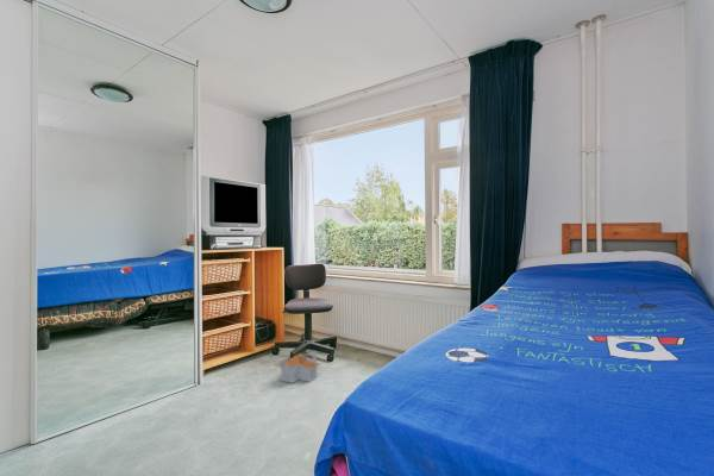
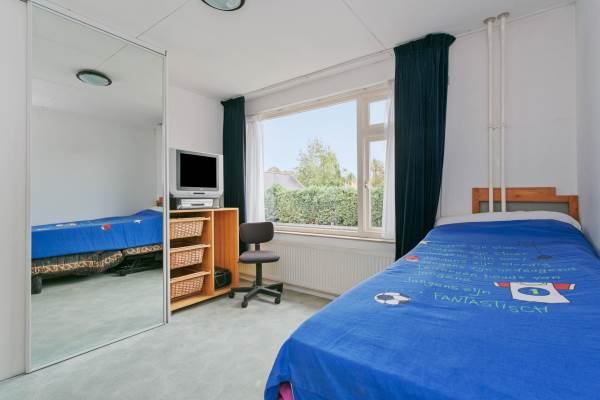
- toy house [277,350,321,384]
